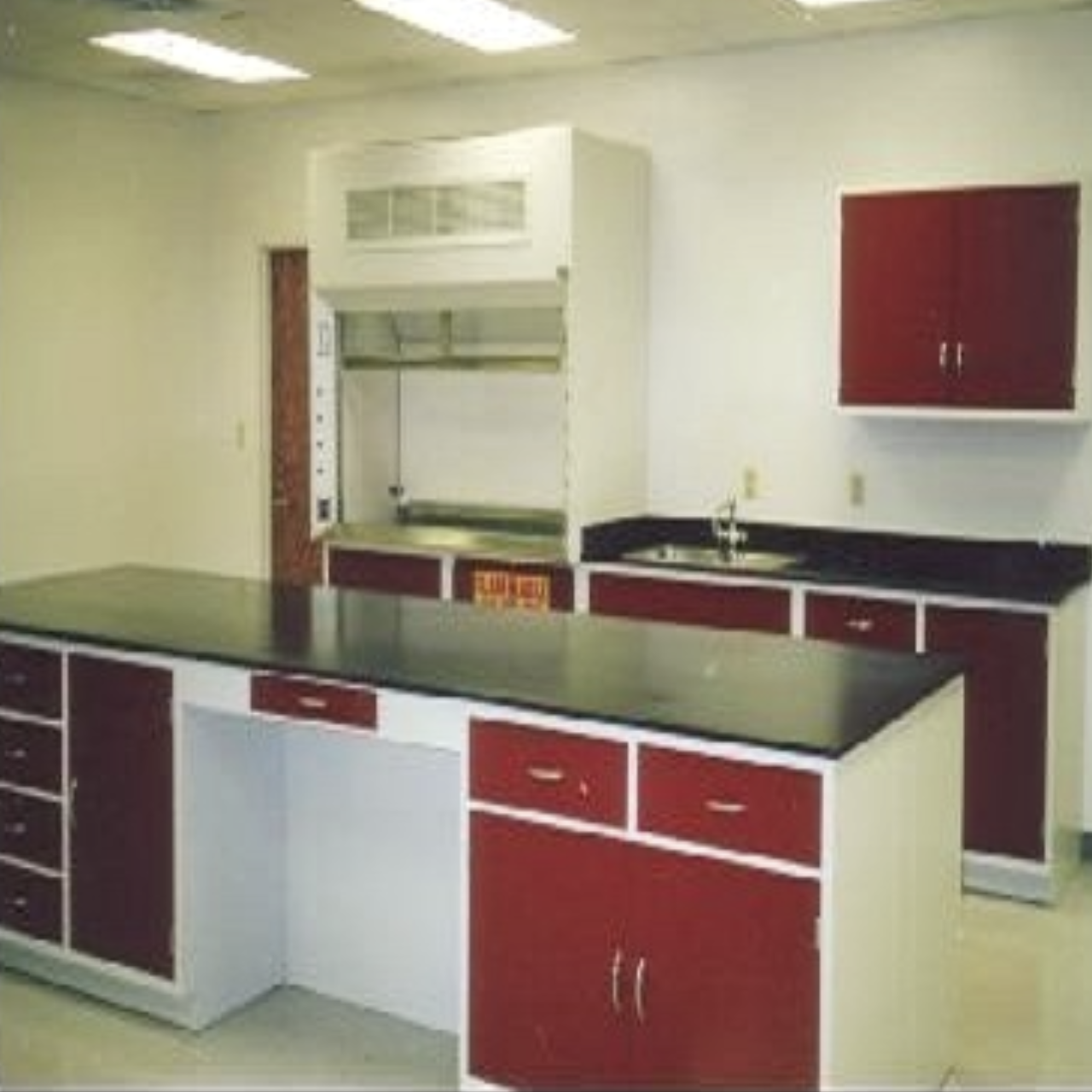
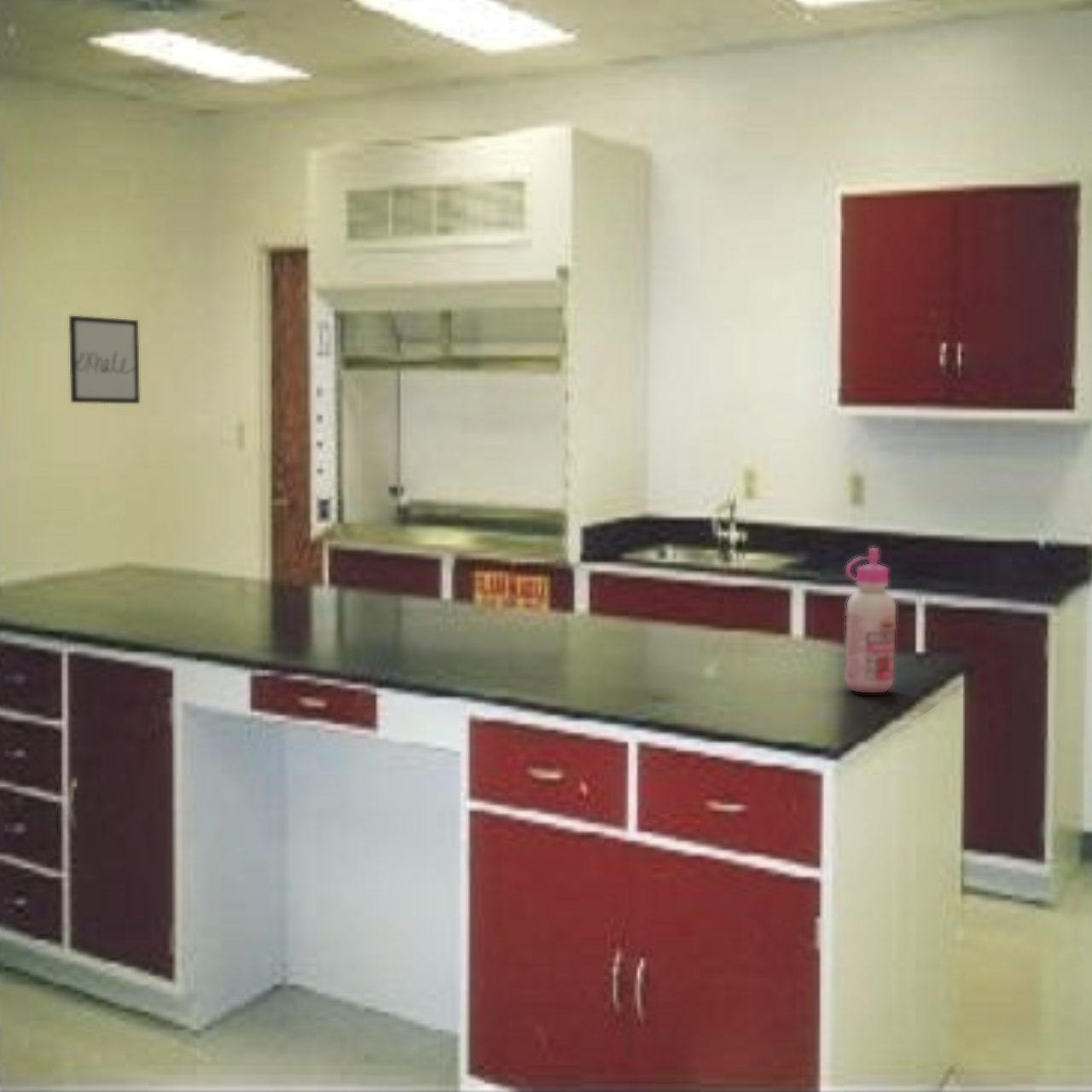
+ wall art [68,315,141,404]
+ glue bottle [844,547,897,694]
